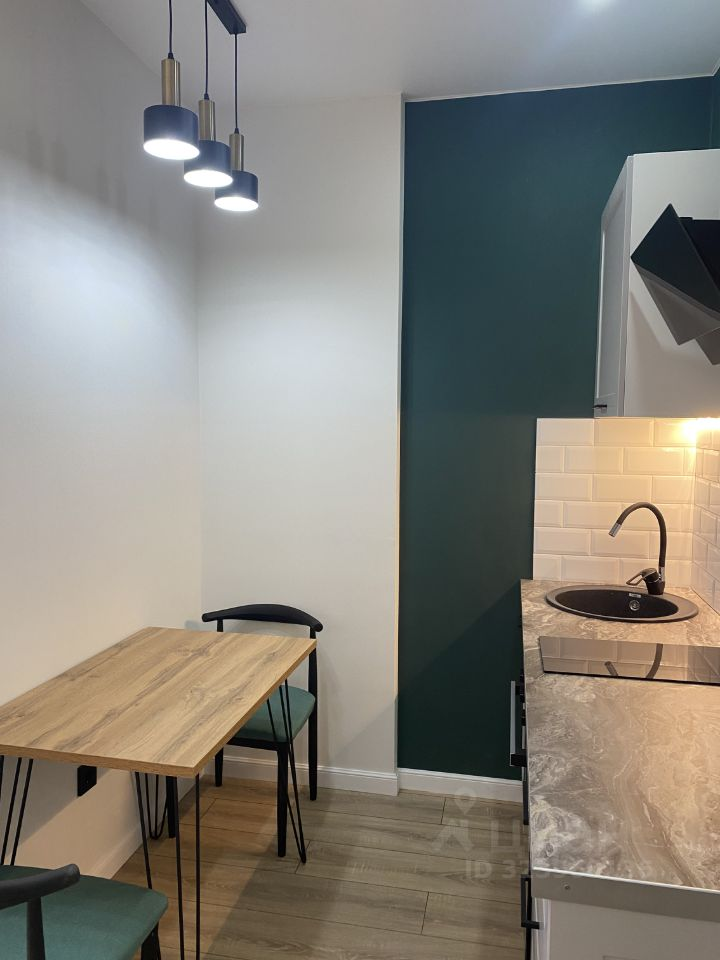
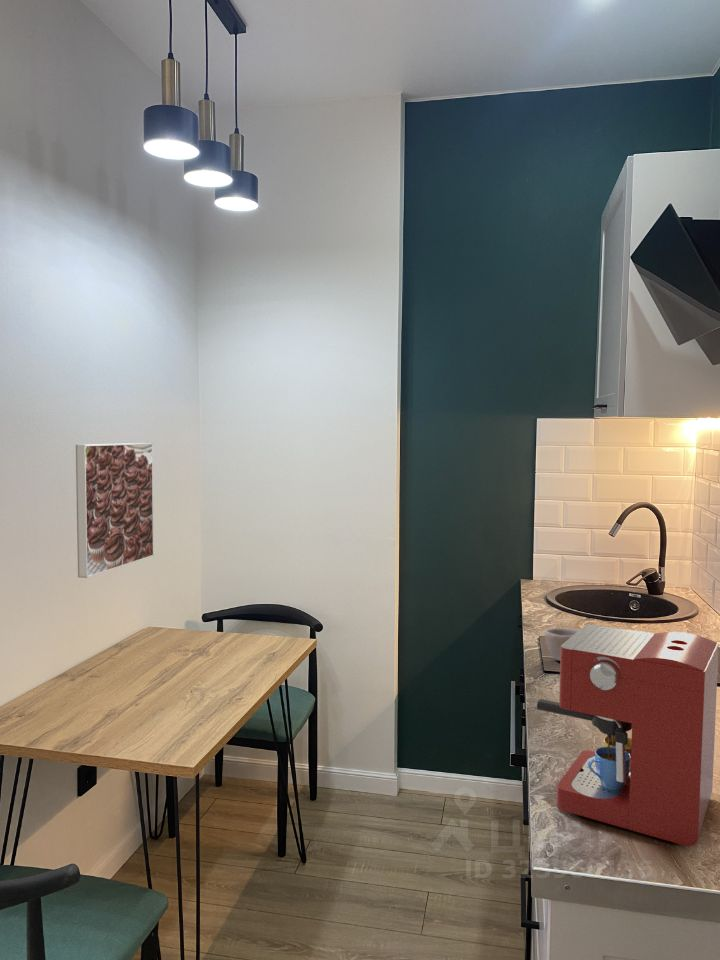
+ cup [543,627,579,662]
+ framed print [75,442,155,579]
+ coffee maker [536,623,720,847]
